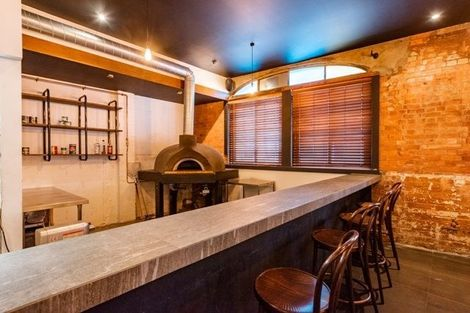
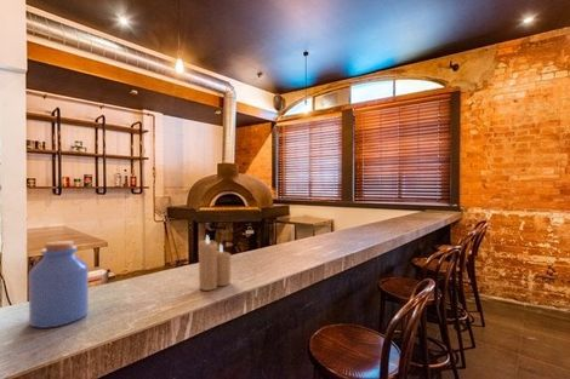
+ candle [198,234,232,292]
+ jar [28,240,90,329]
